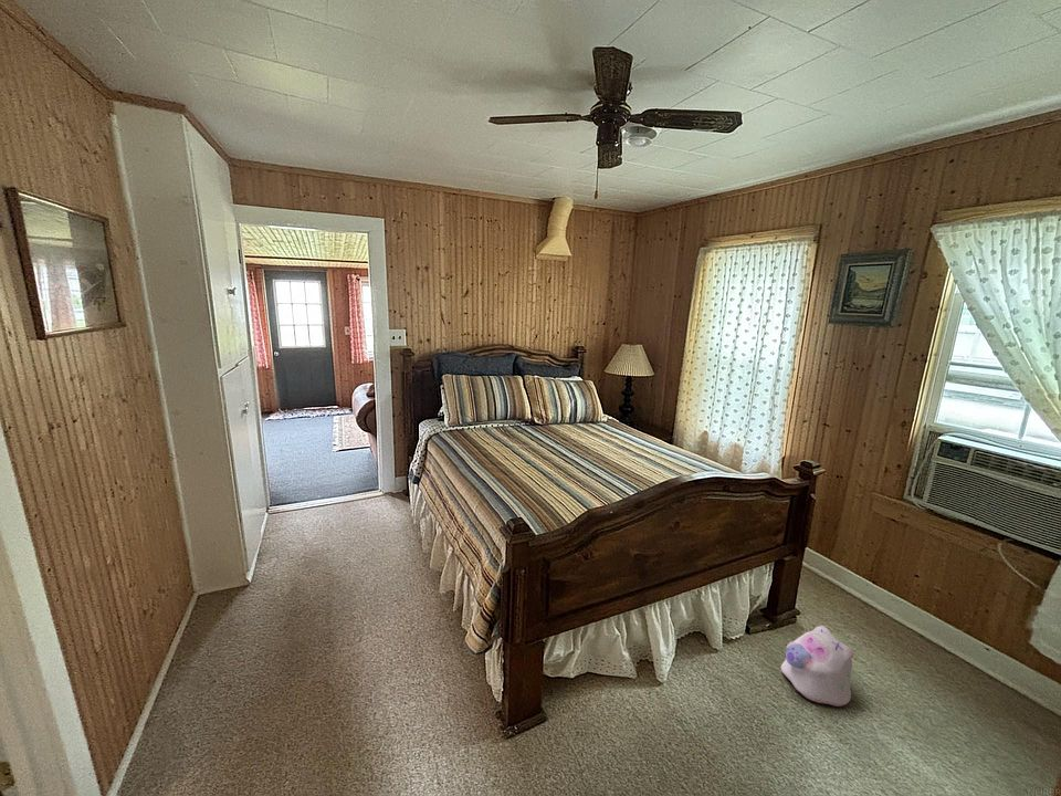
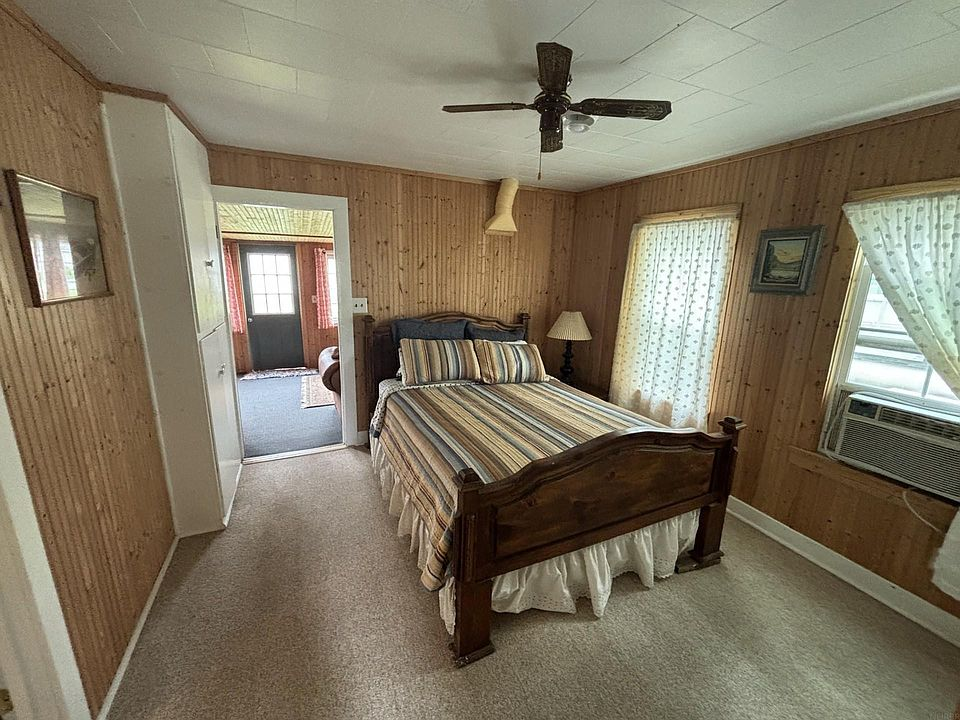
- plush toy [780,625,854,708]
